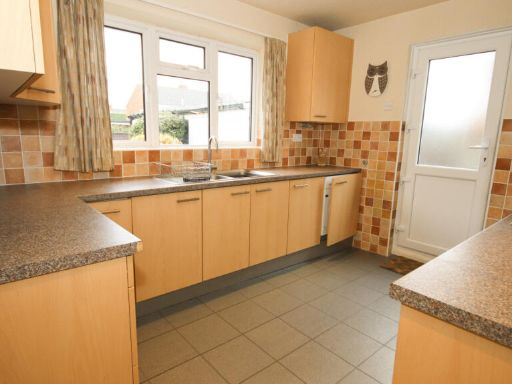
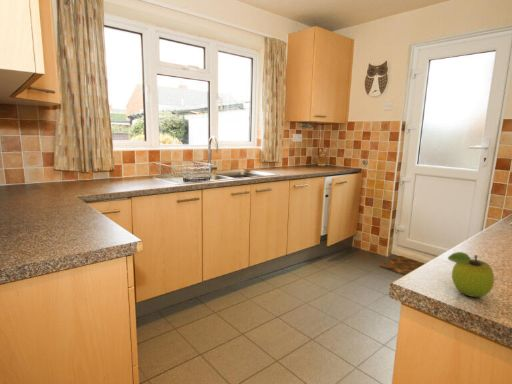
+ fruit [447,251,495,298]
